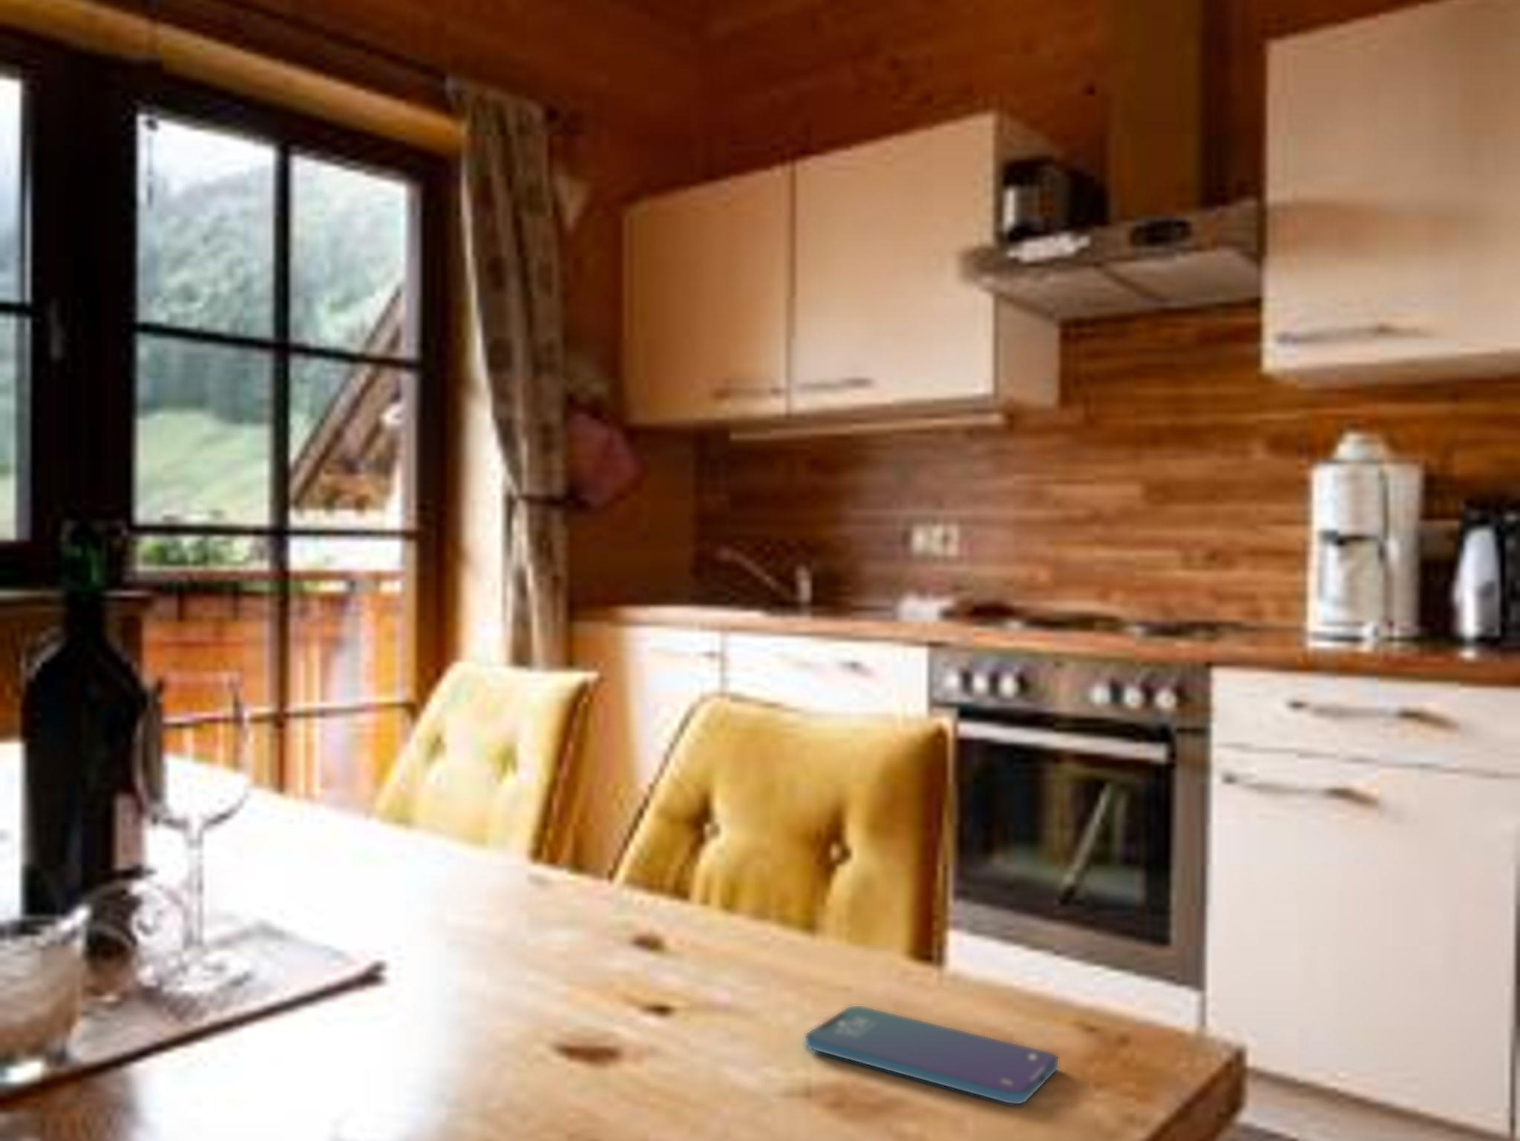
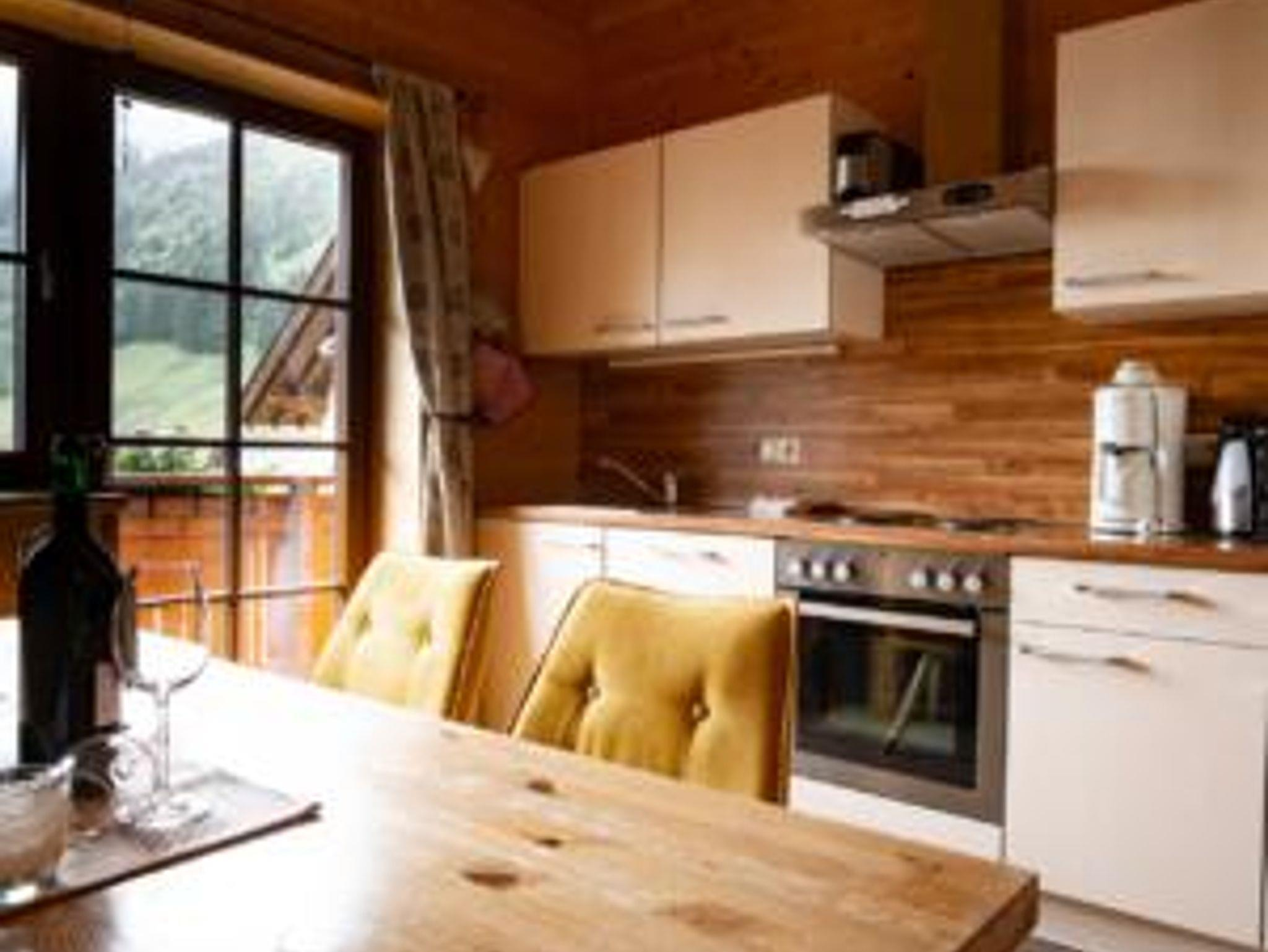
- smartphone [804,1006,1060,1105]
